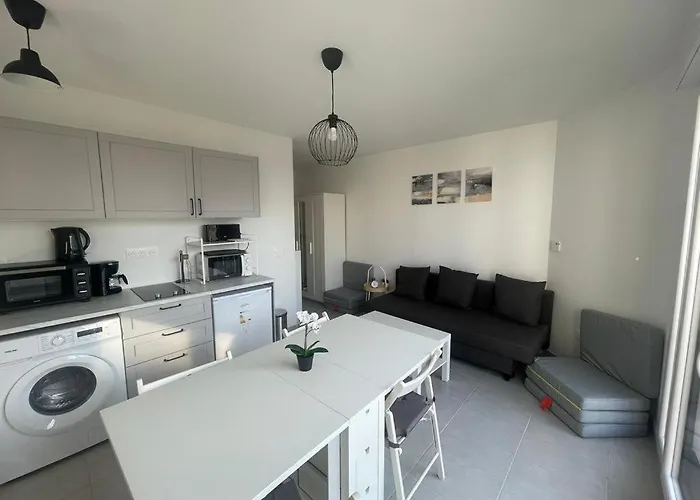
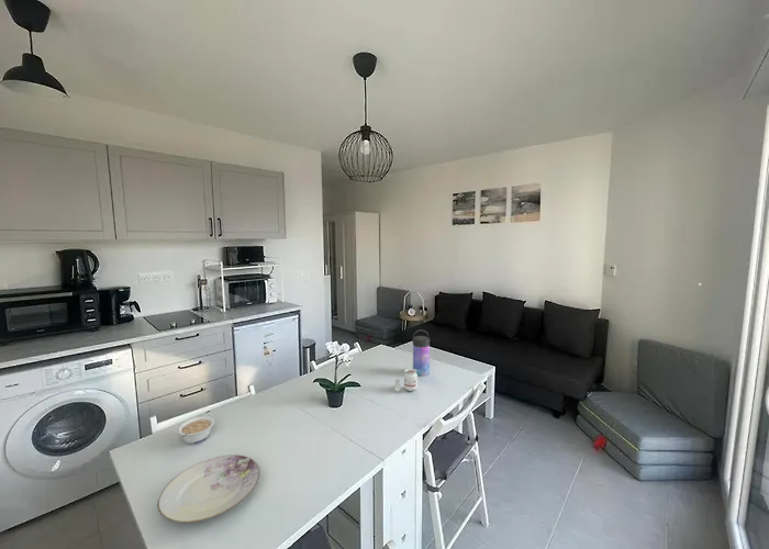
+ plate [157,453,260,524]
+ candle [393,368,419,393]
+ legume [177,415,215,445]
+ water bottle [412,328,431,377]
